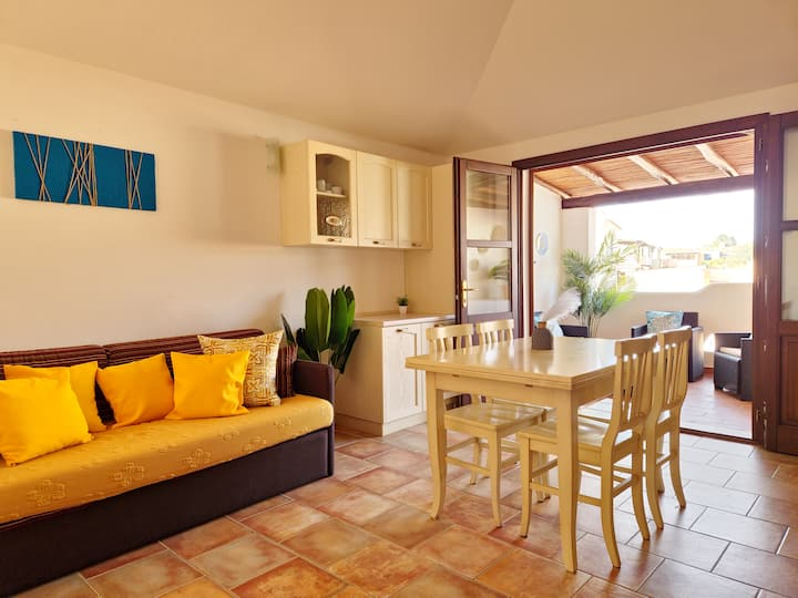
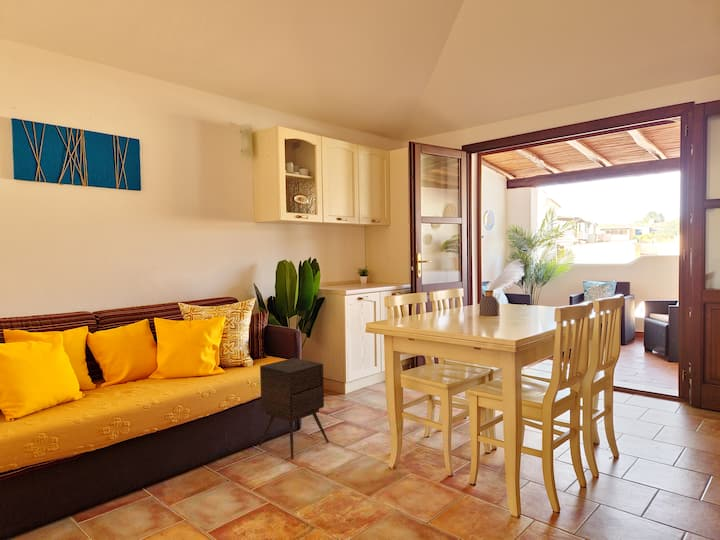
+ side table [258,357,330,460]
